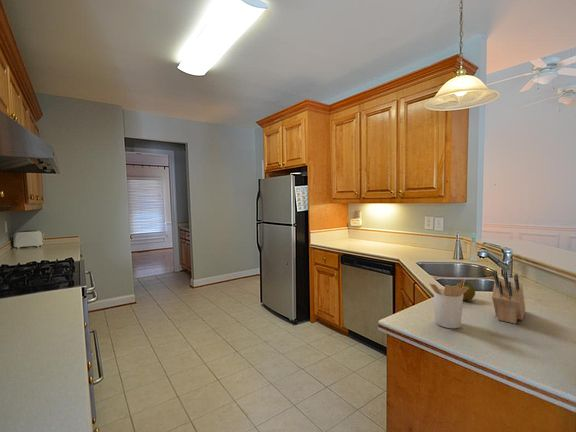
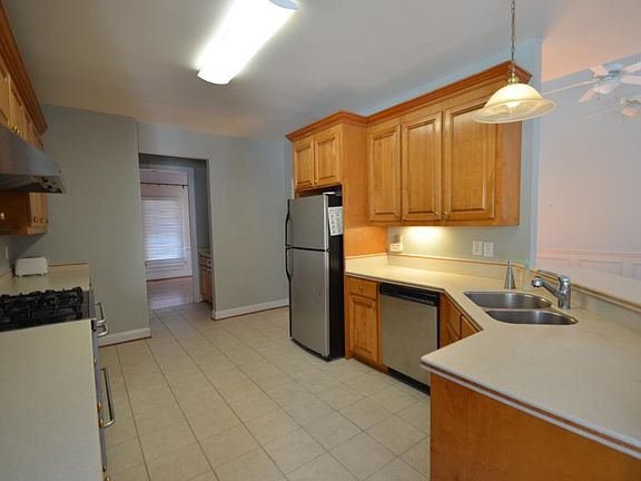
- knife block [491,269,527,324]
- fruit [455,281,476,301]
- utensil holder [429,277,469,329]
